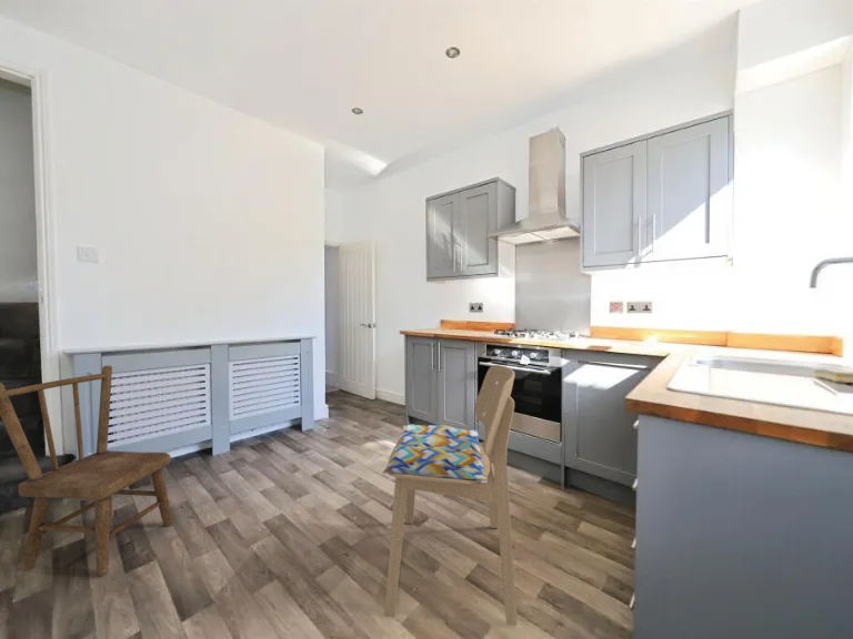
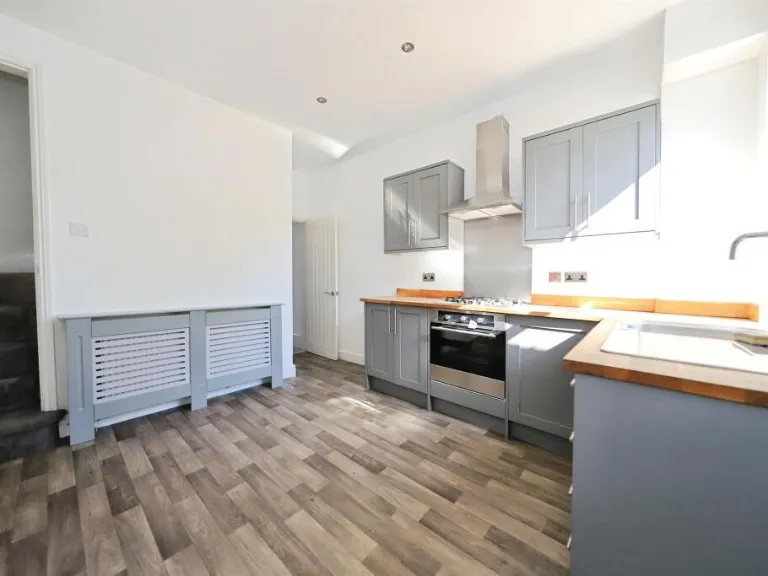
- dining chair [382,364,518,627]
- dining chair [0,365,173,577]
